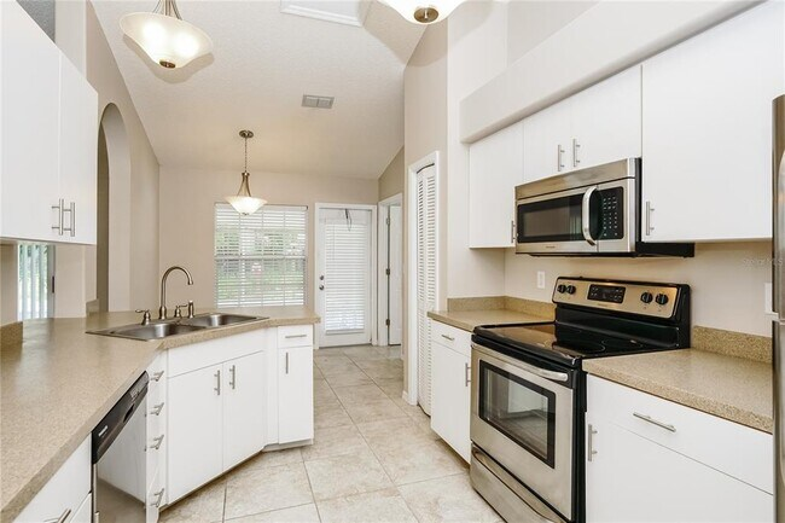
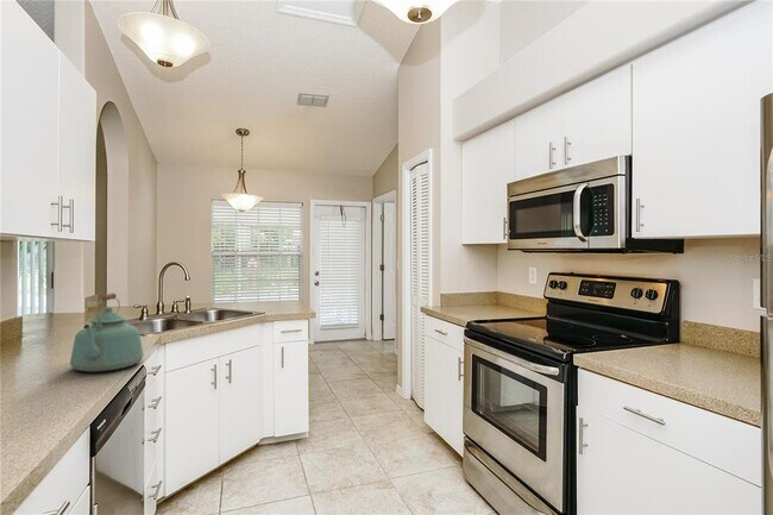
+ kettle [69,293,145,373]
